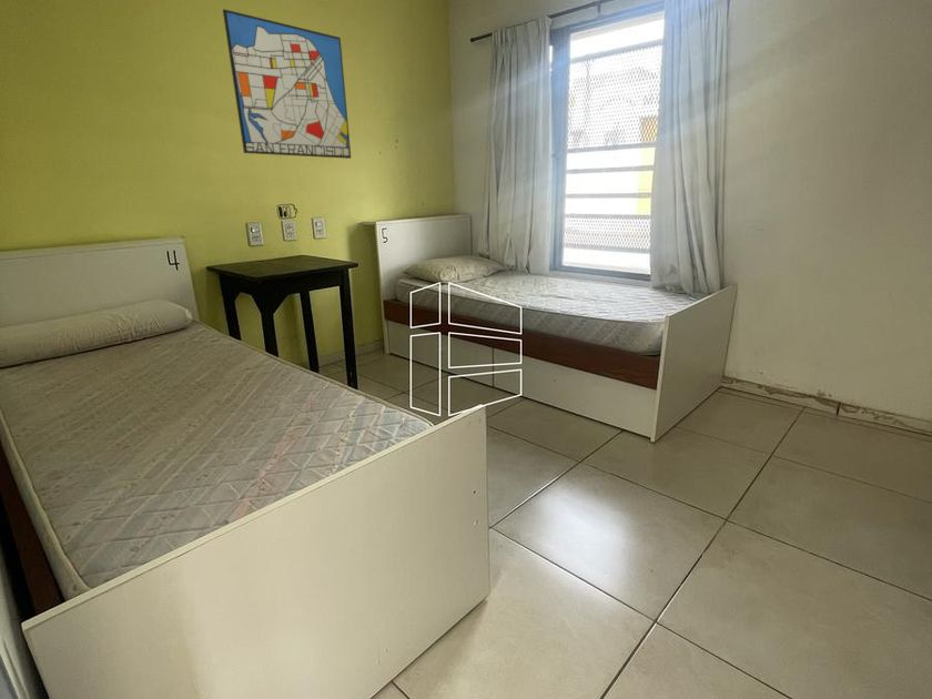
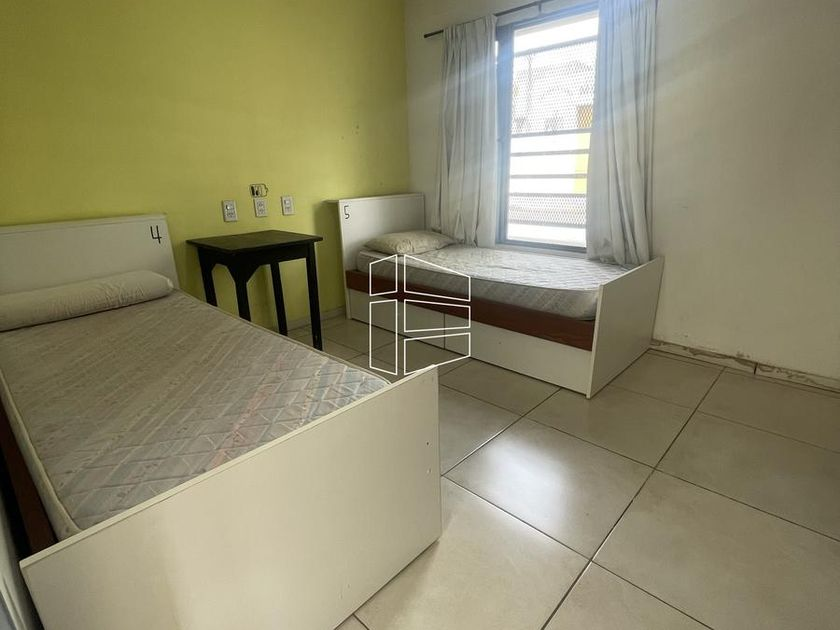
- wall art [222,8,352,160]
